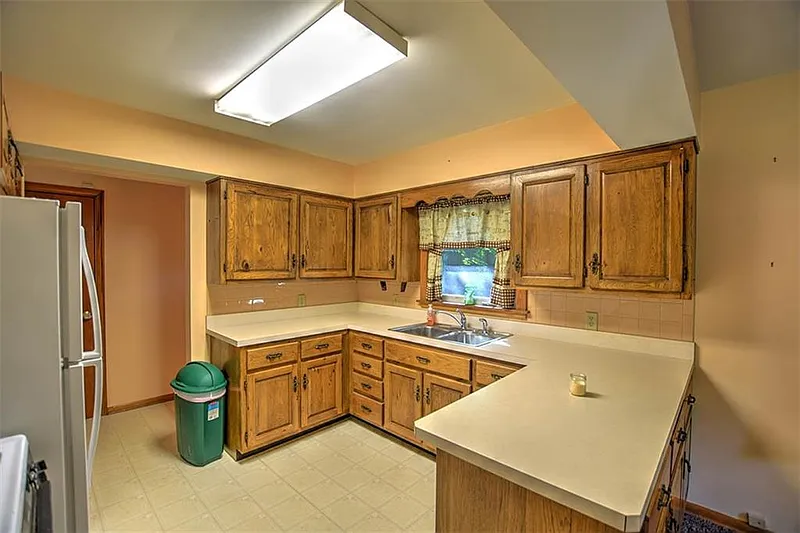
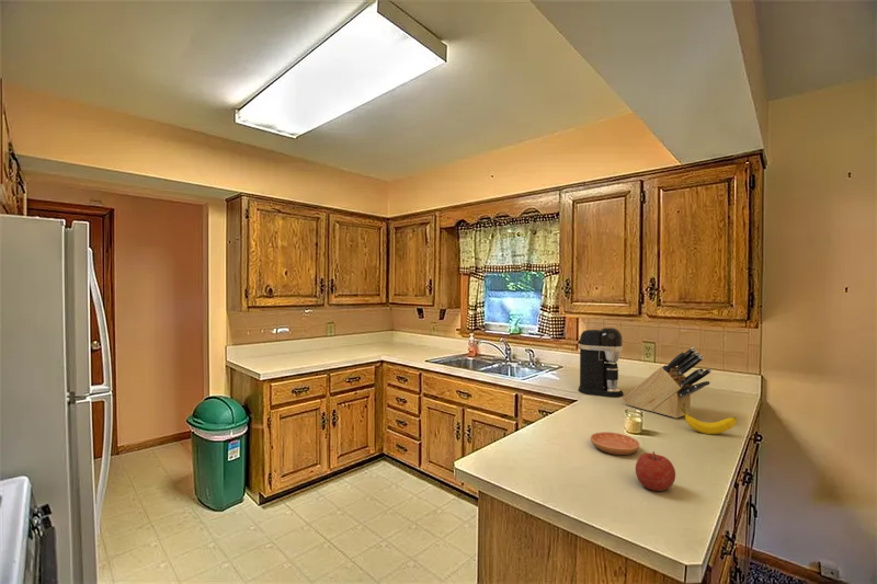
+ coffee maker [577,327,624,398]
+ saucer [590,431,640,456]
+ banana [681,408,738,435]
+ fruit [635,450,676,492]
+ knife block [622,346,713,420]
